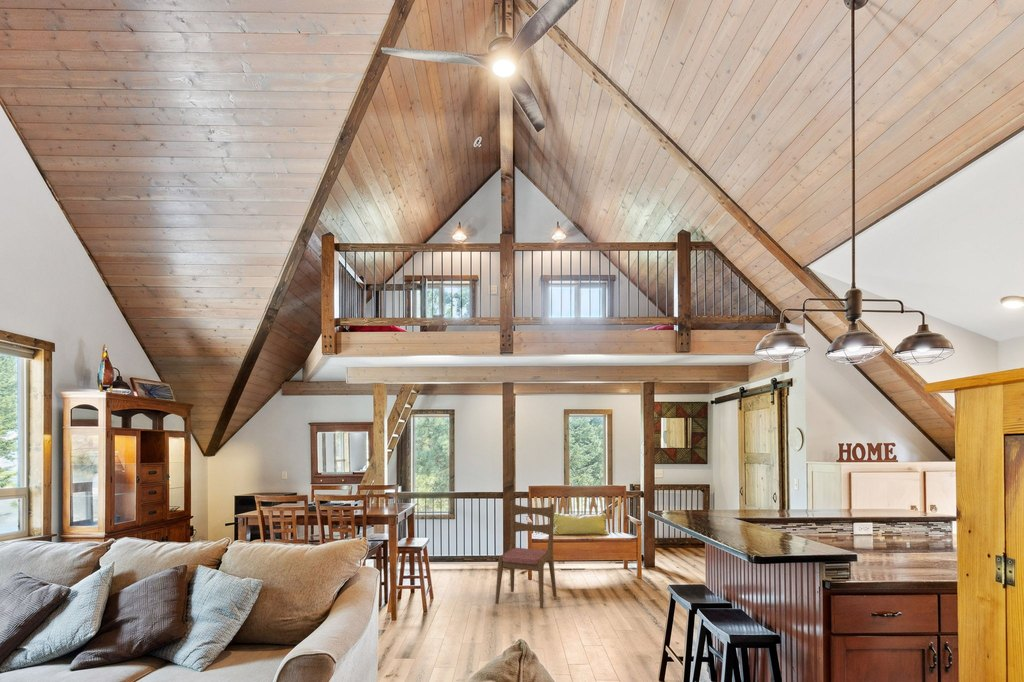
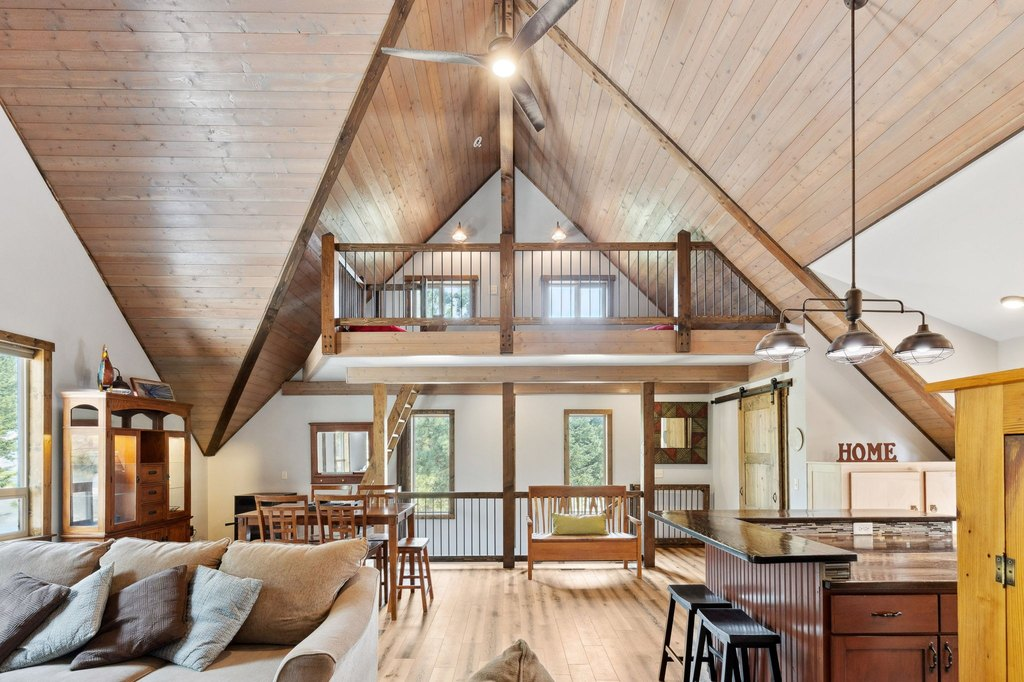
- dining chair [494,500,558,610]
